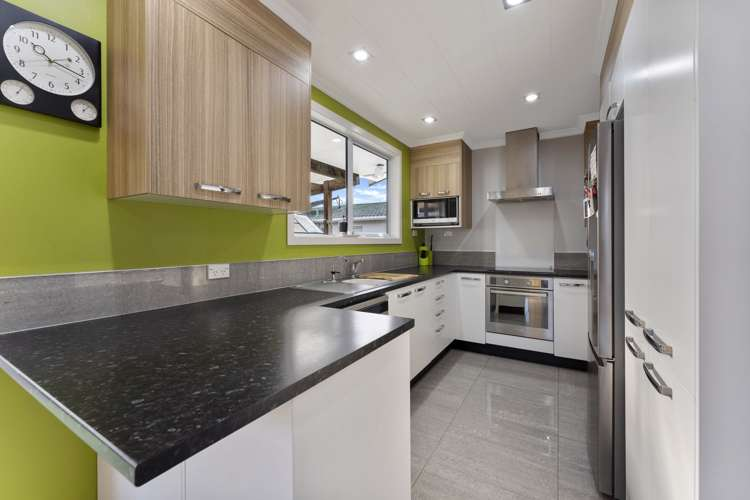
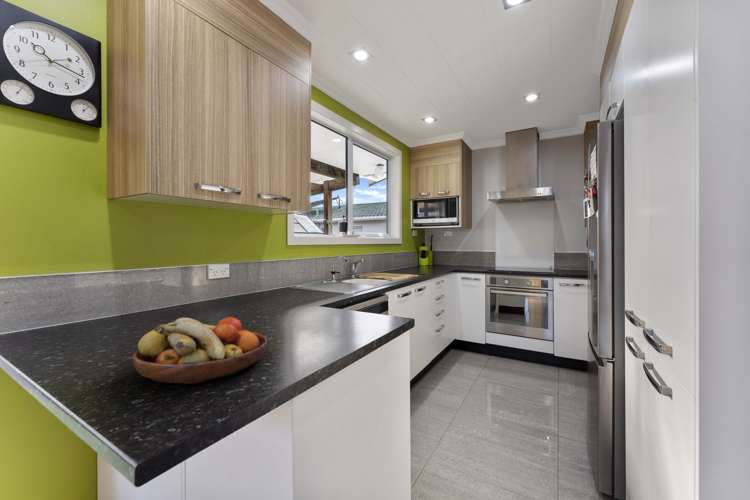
+ fruit bowl [131,316,268,385]
